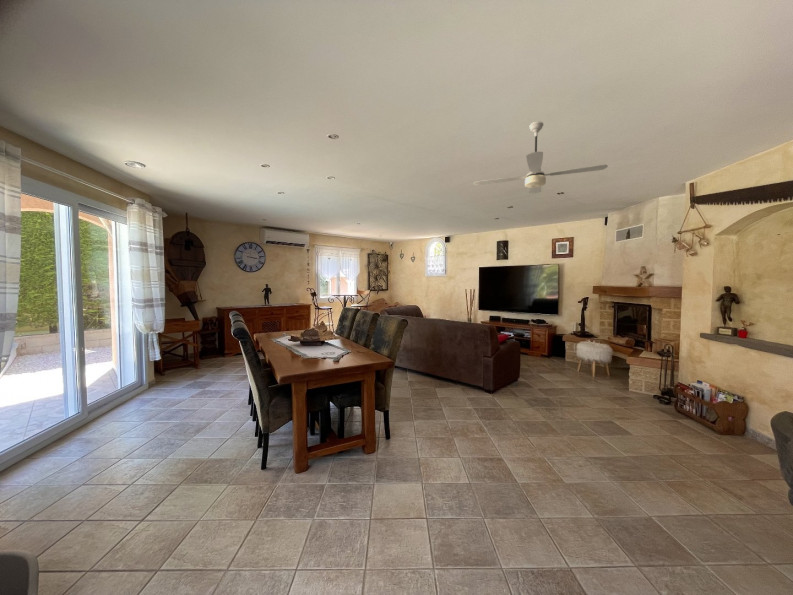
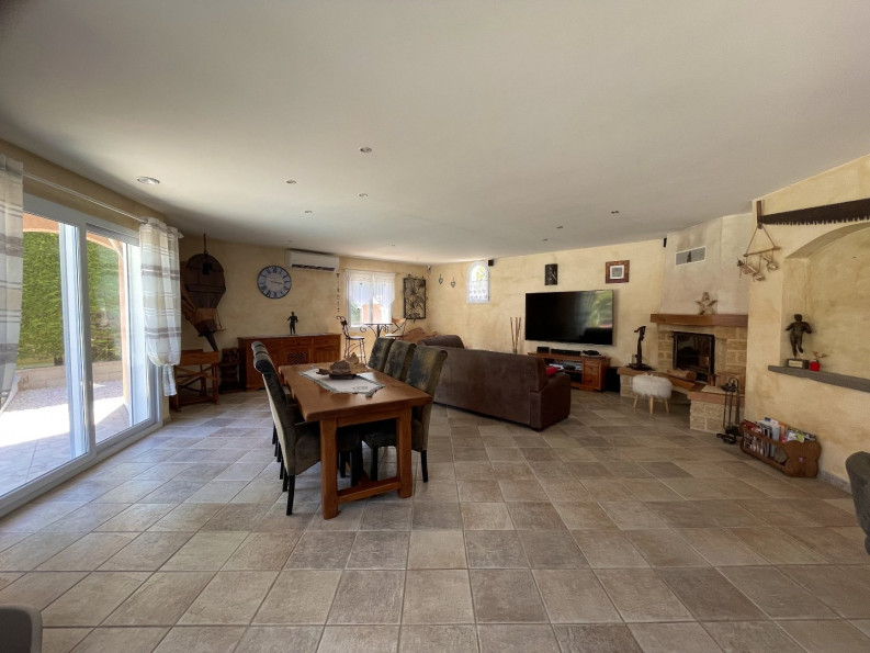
- ceiling fan [473,120,609,194]
